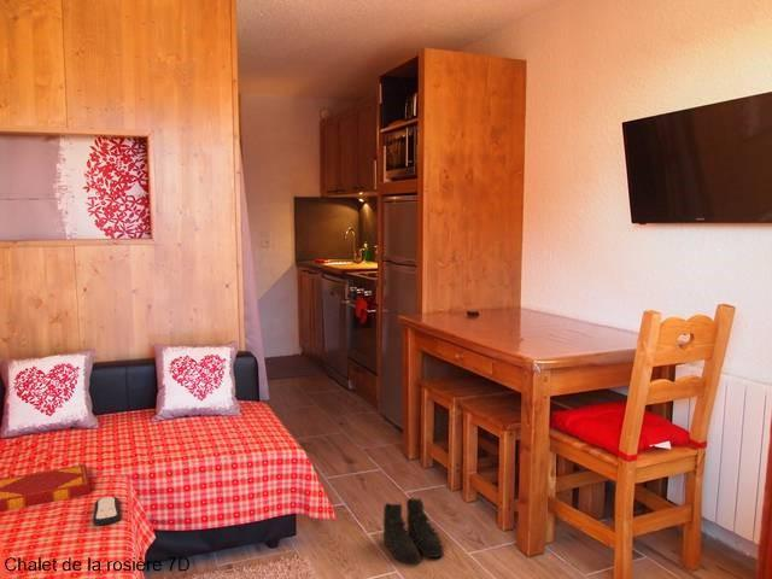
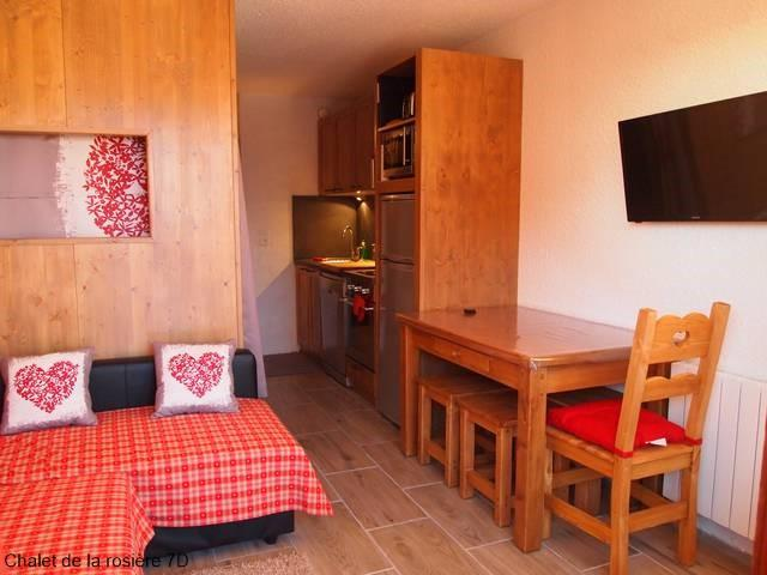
- boots [382,496,444,566]
- remote control [92,495,122,526]
- hardback book [0,463,90,513]
